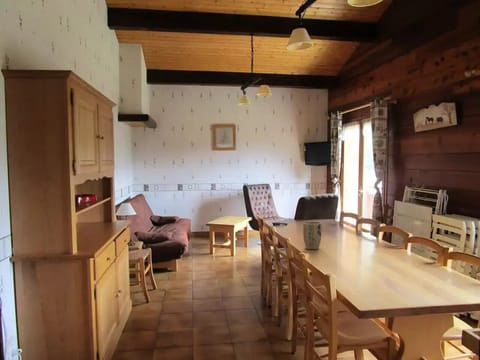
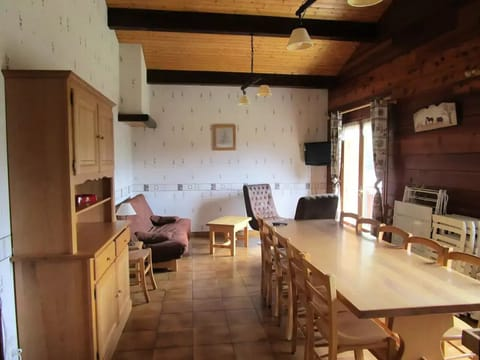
- plant pot [302,220,322,251]
